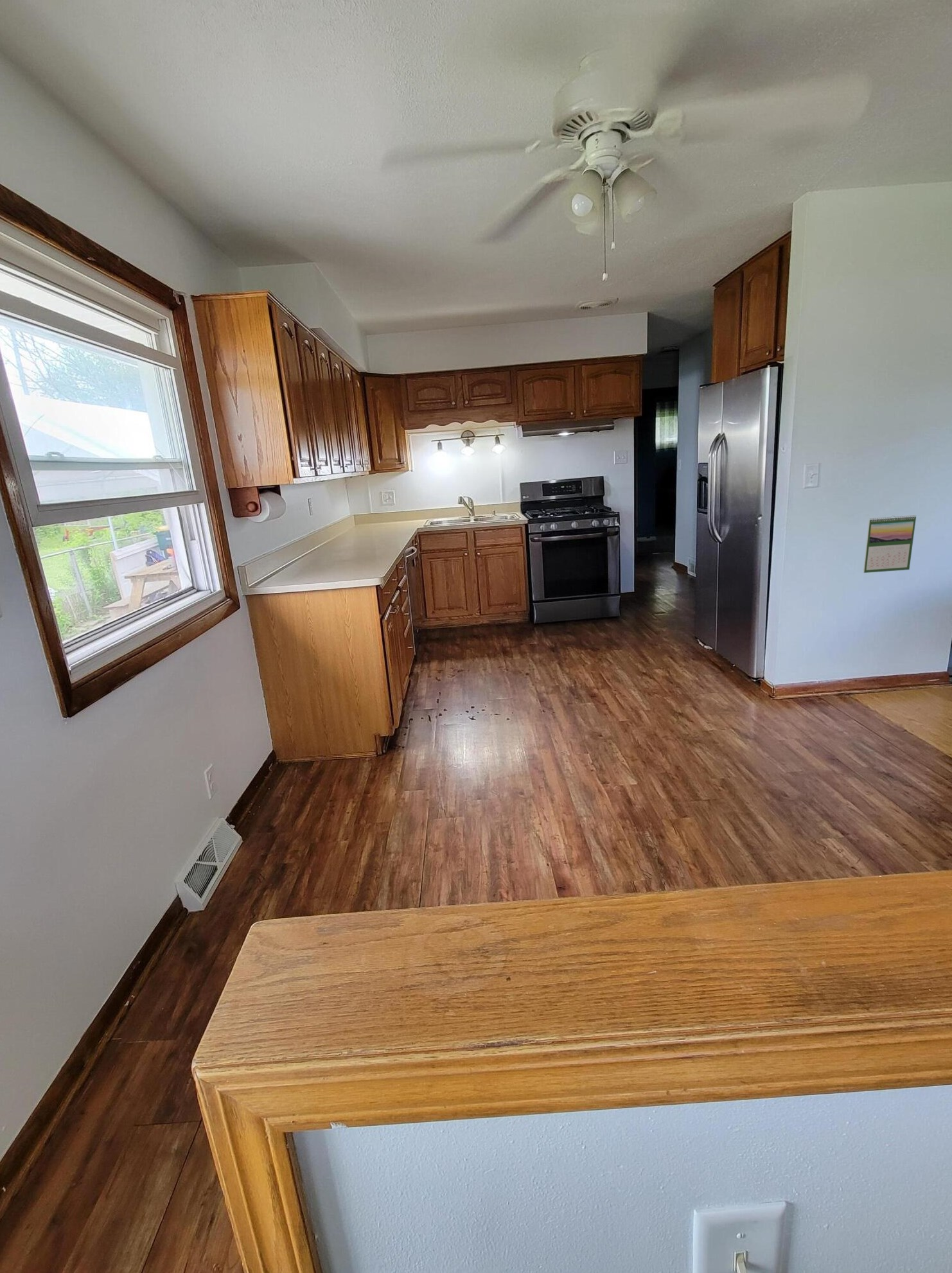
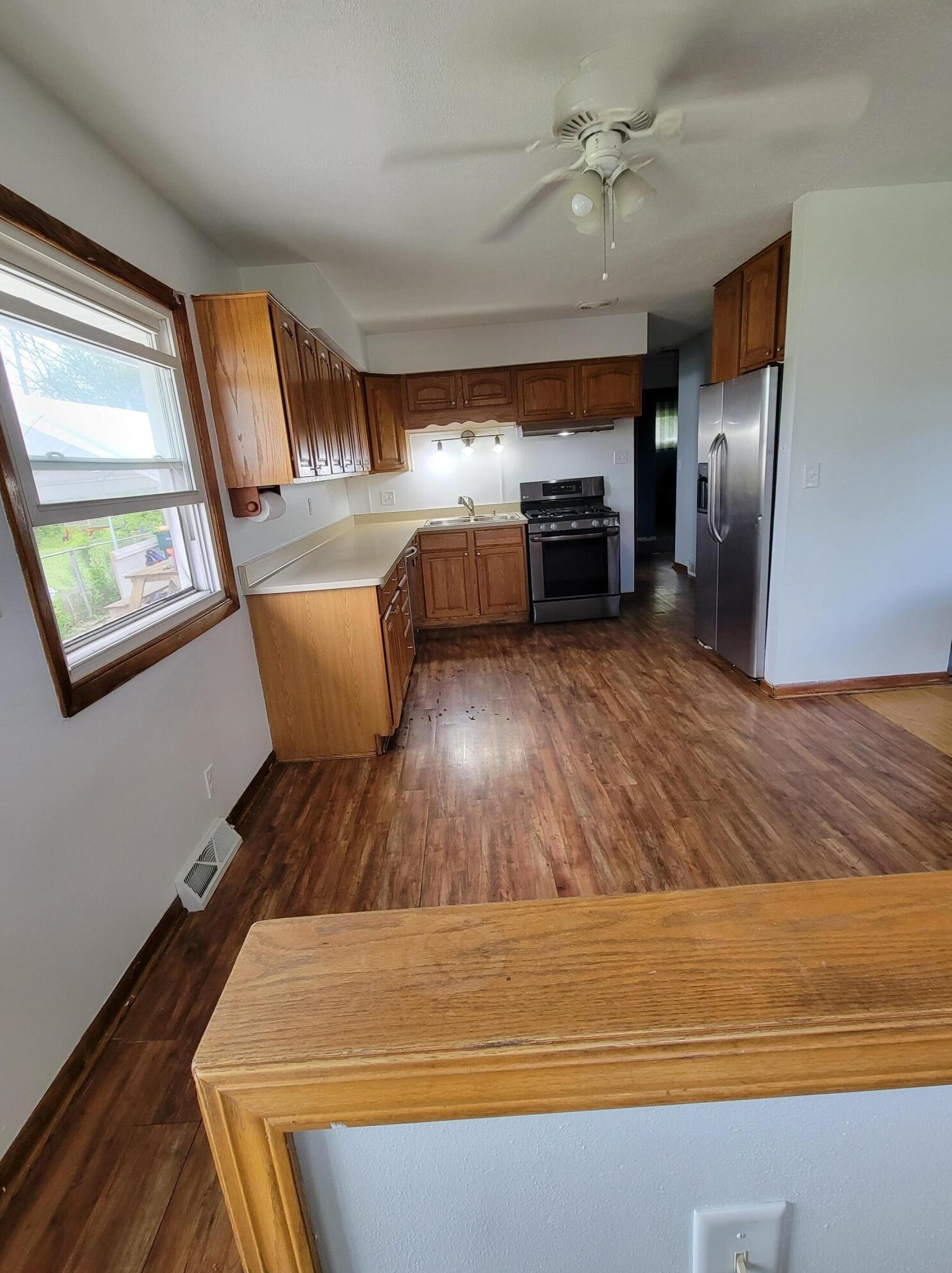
- calendar [863,514,917,574]
